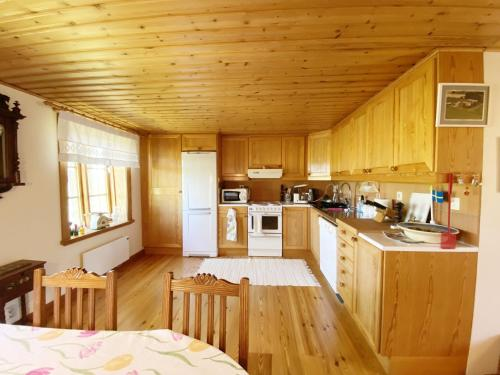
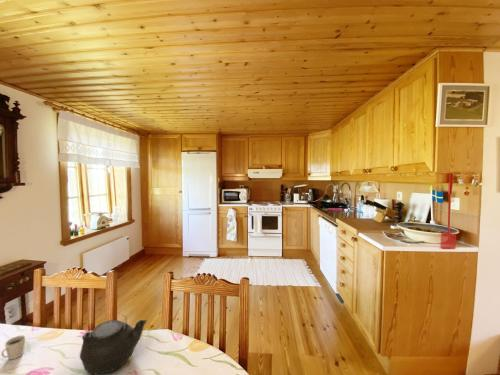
+ teapot [79,314,148,375]
+ cup [0,335,26,360]
